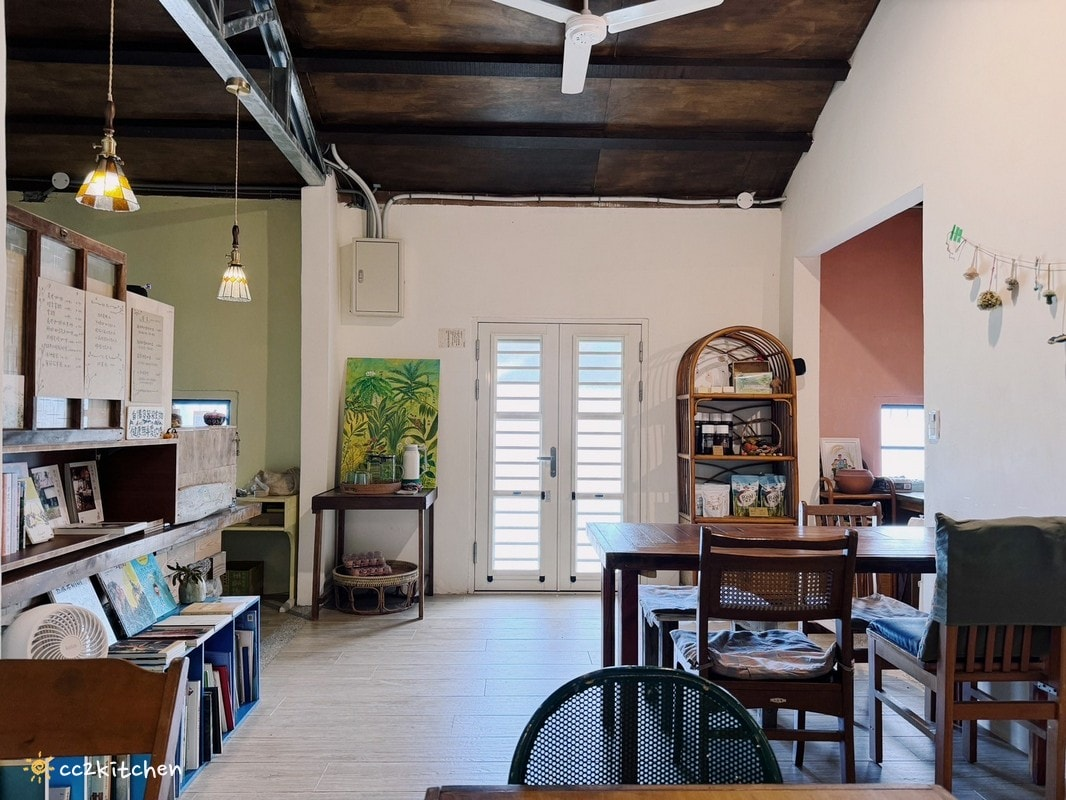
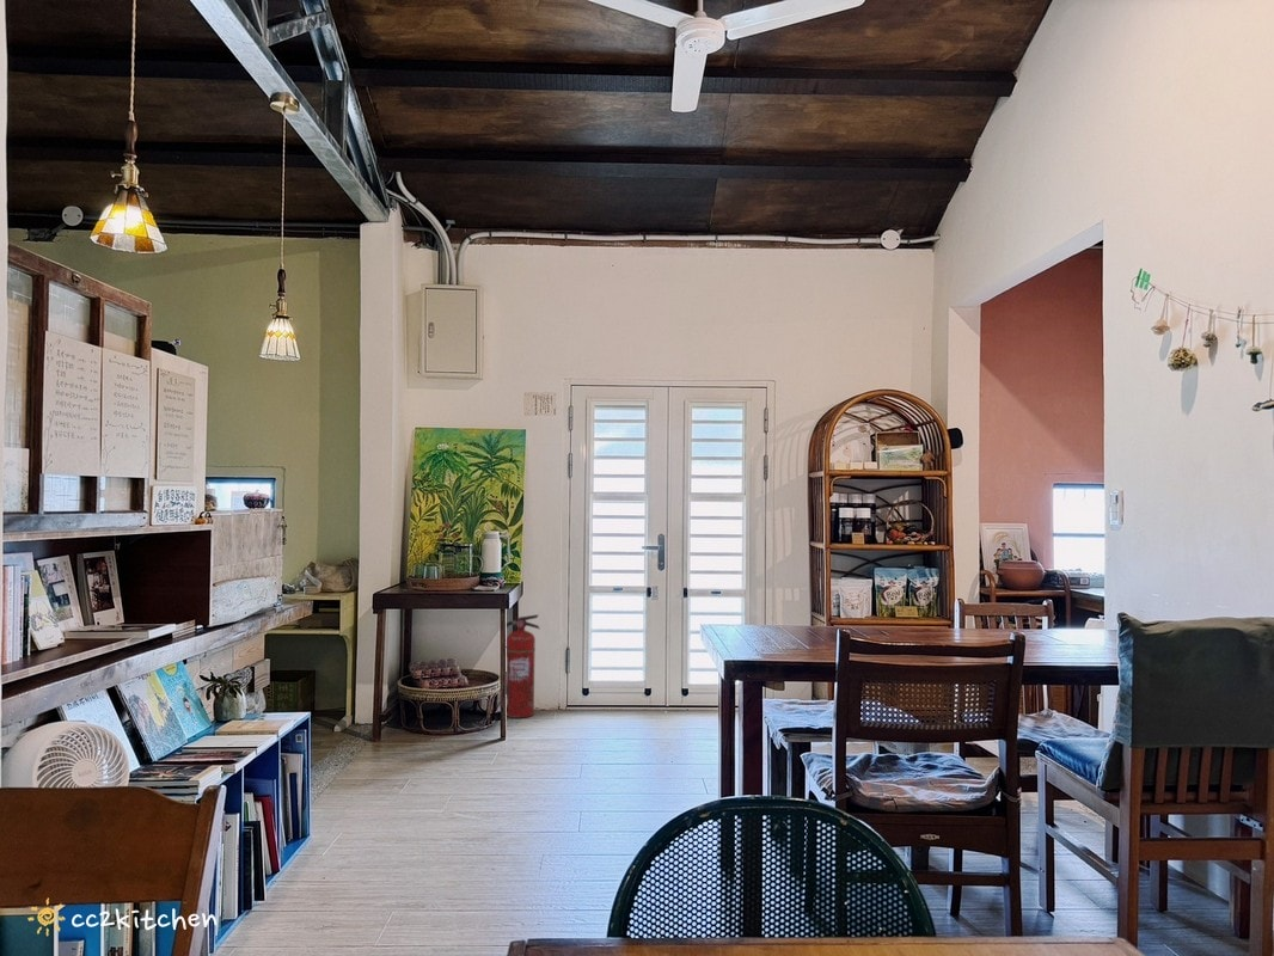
+ fire extinguisher [506,613,540,719]
